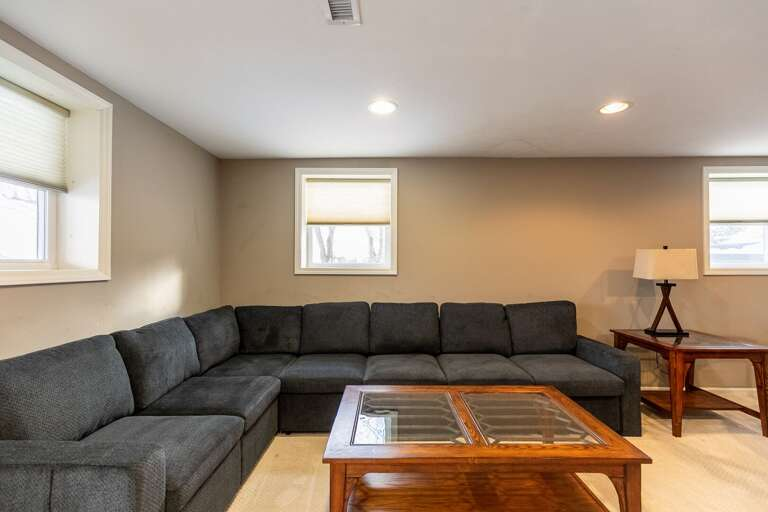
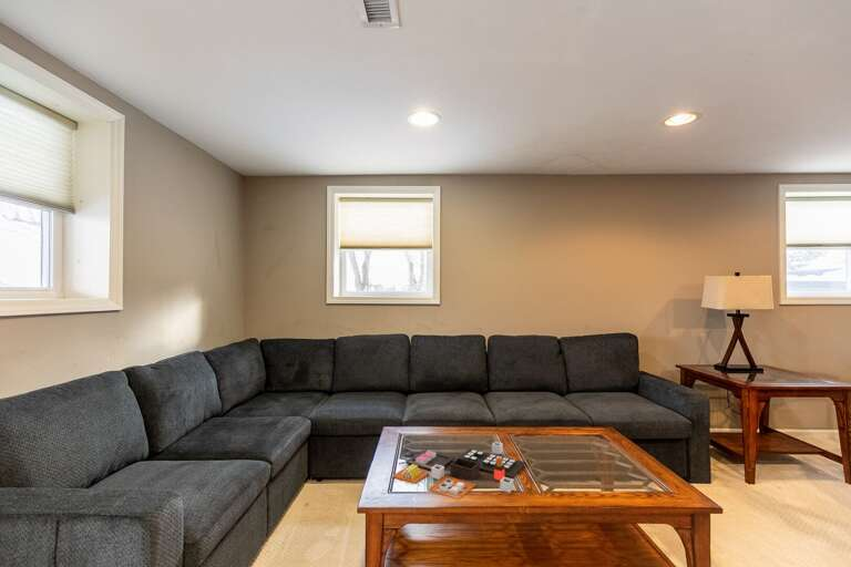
+ toy food set [392,441,527,501]
